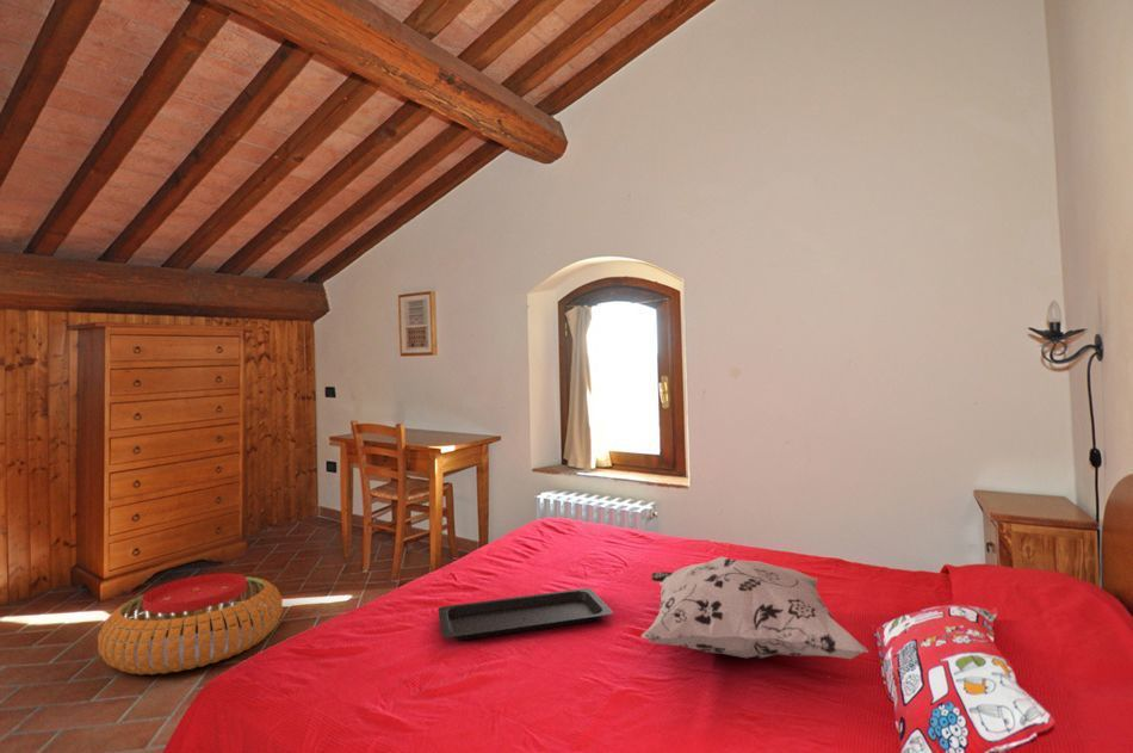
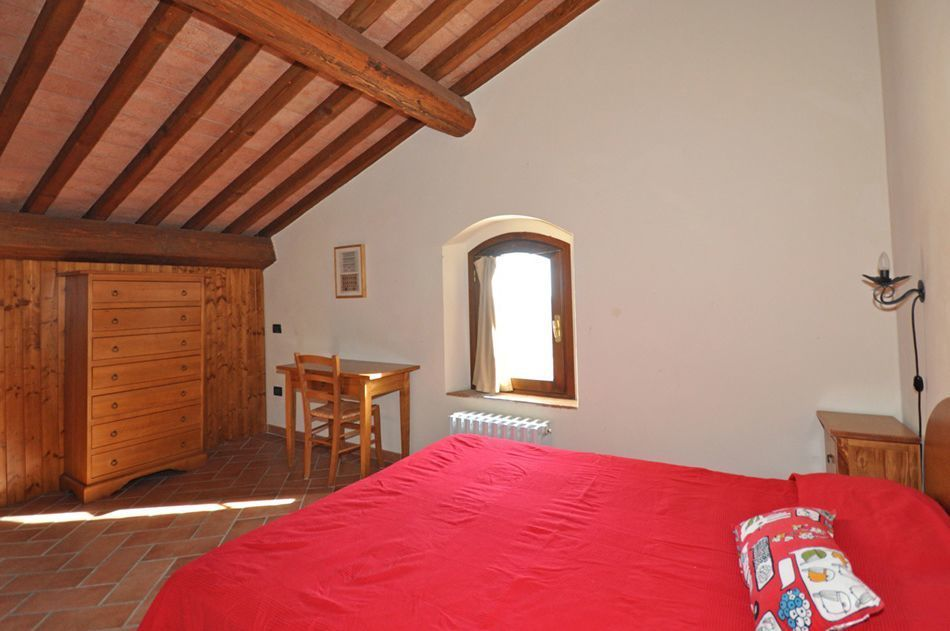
- serving tray [437,587,614,642]
- pouf [97,572,284,675]
- decorative pillow [640,555,869,660]
